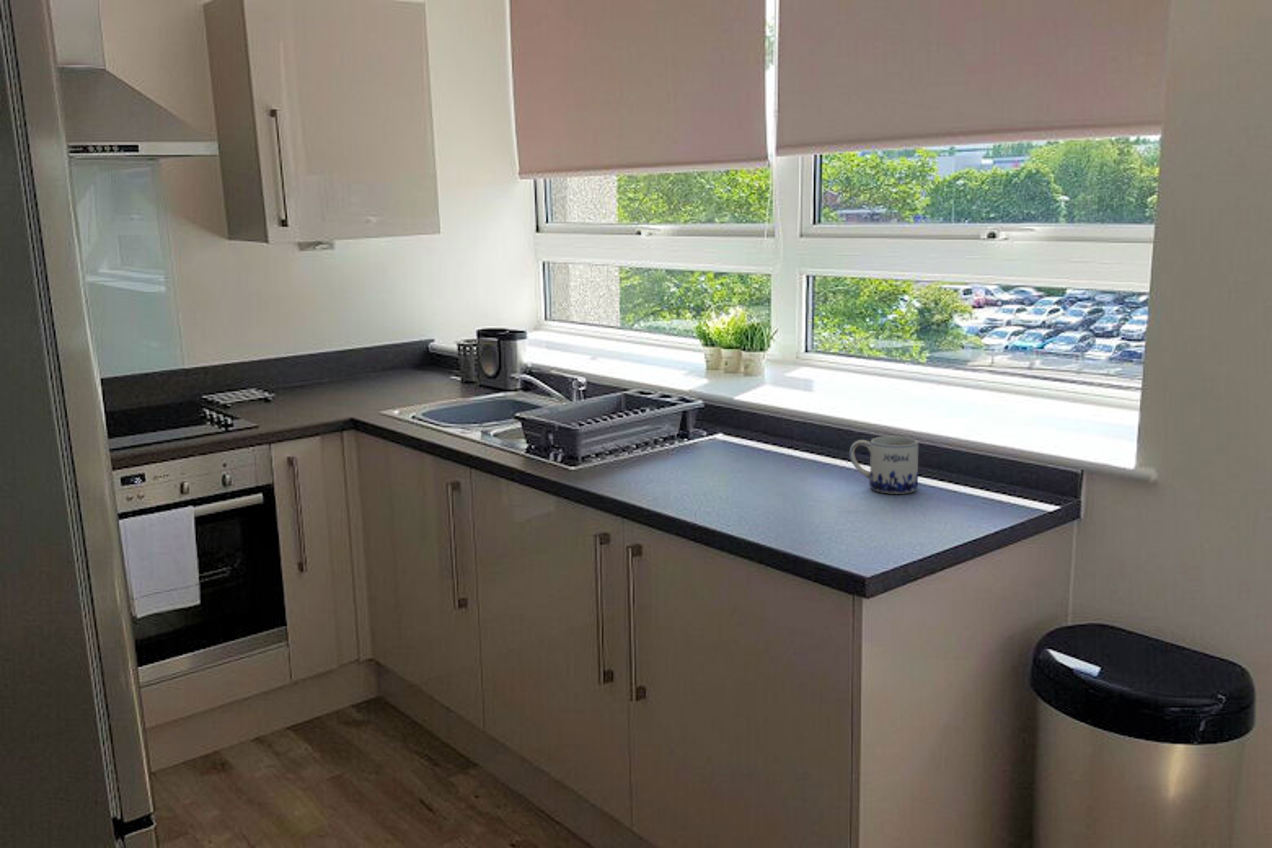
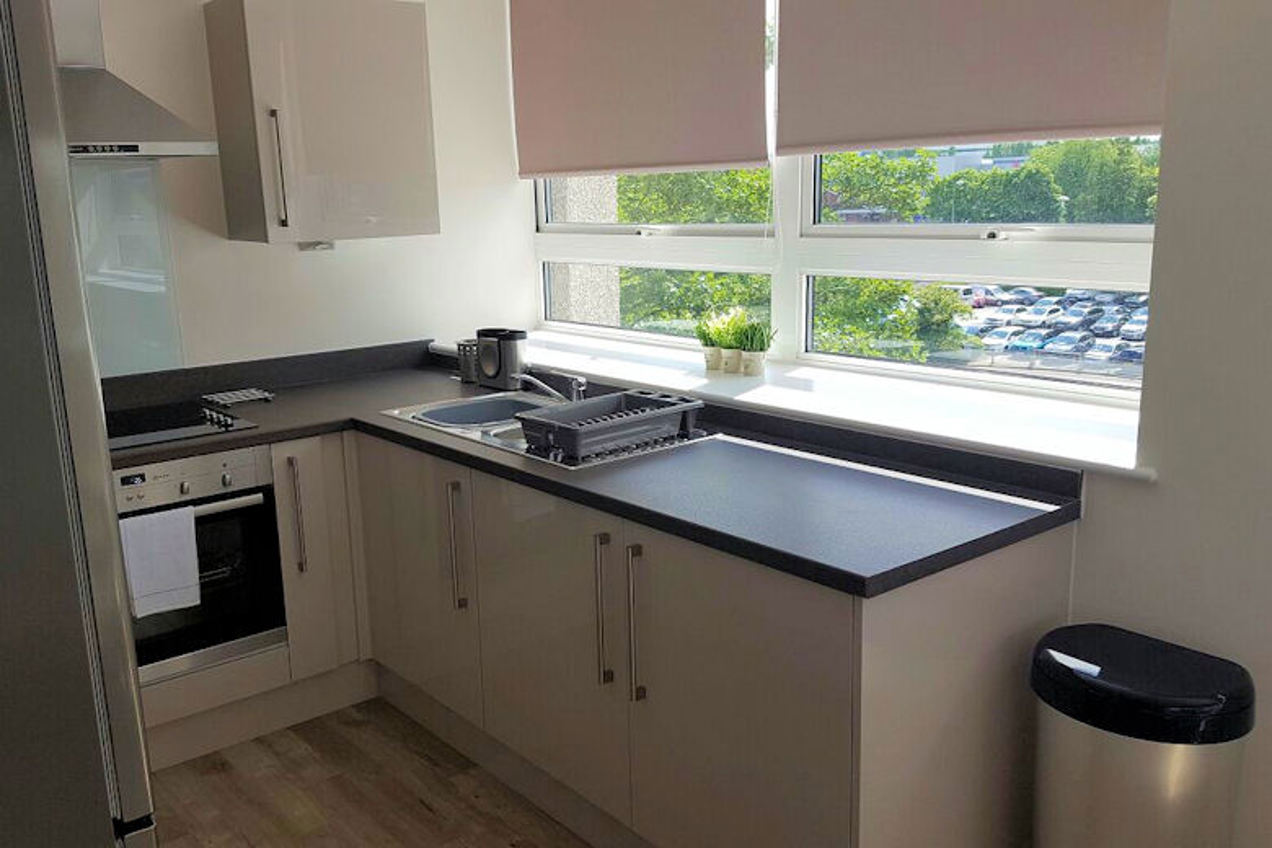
- mug [848,435,919,495]
